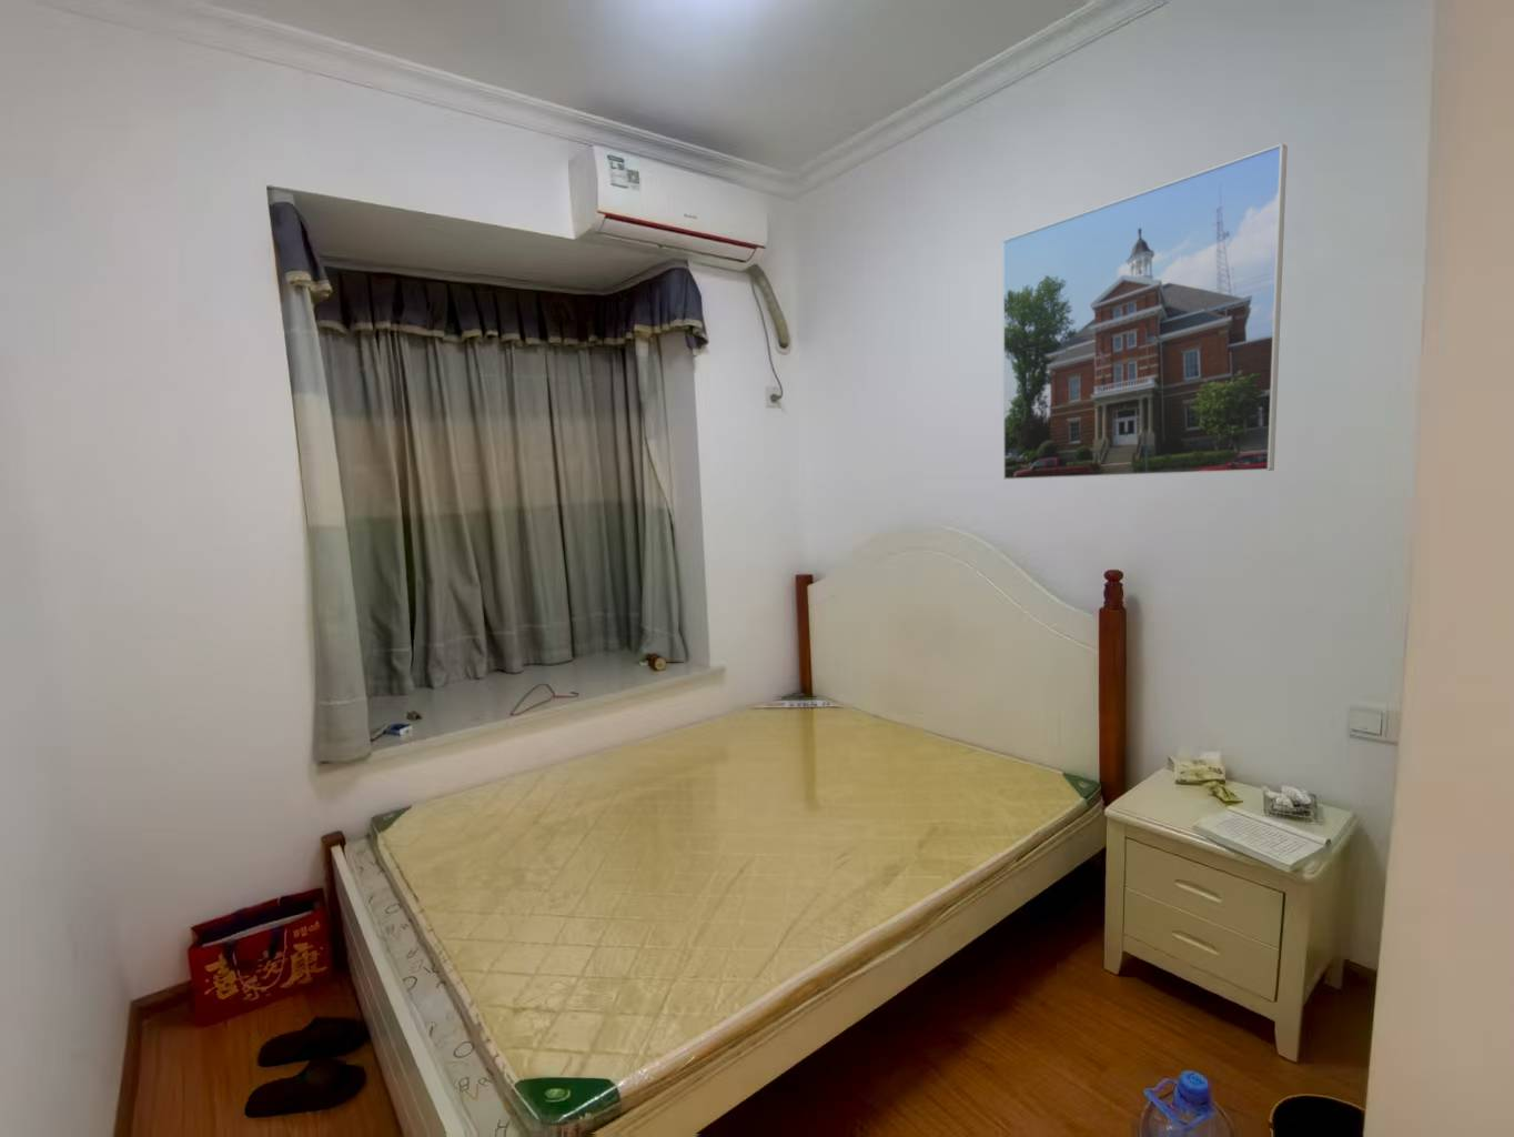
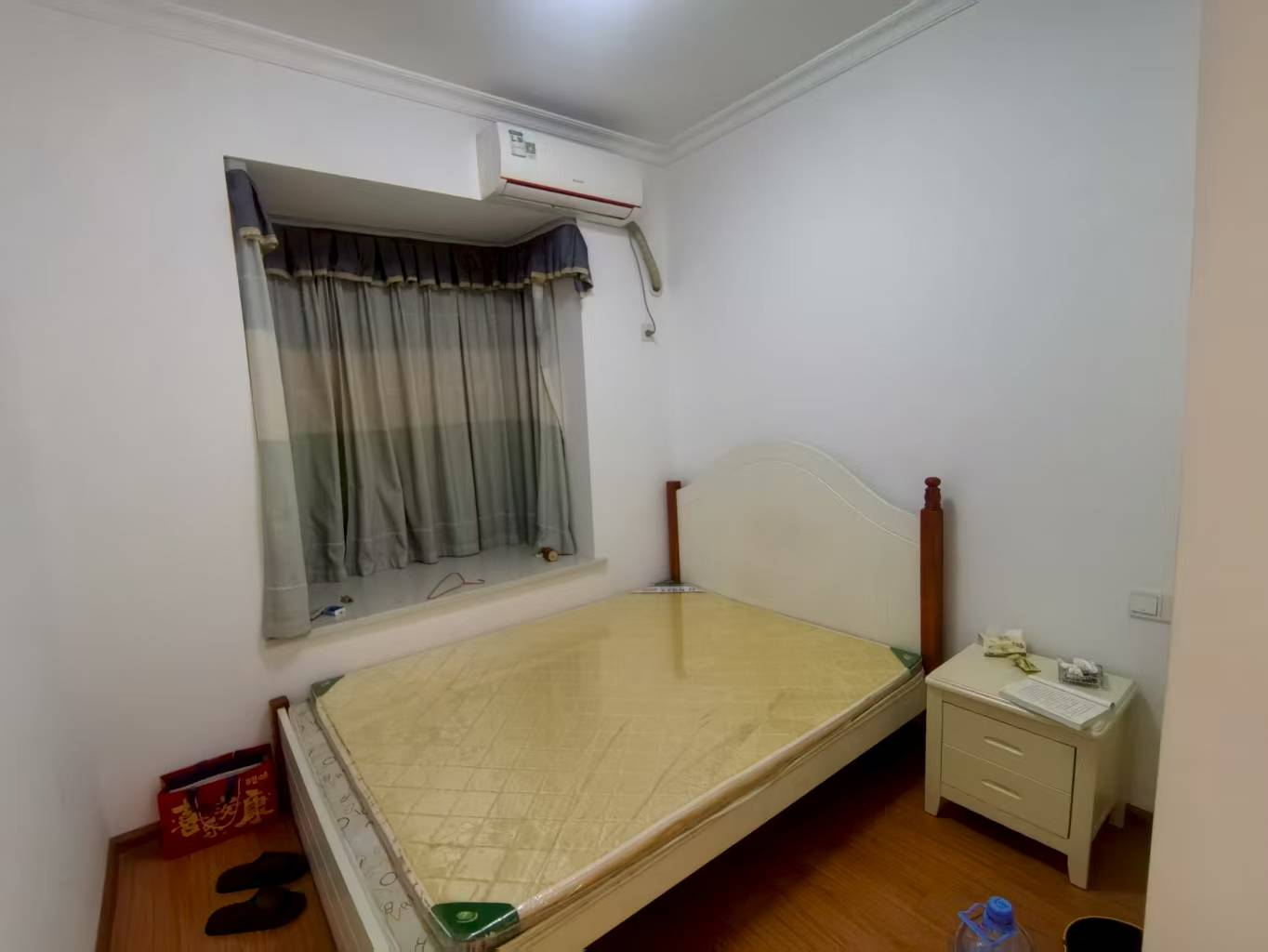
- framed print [1002,142,1288,481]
